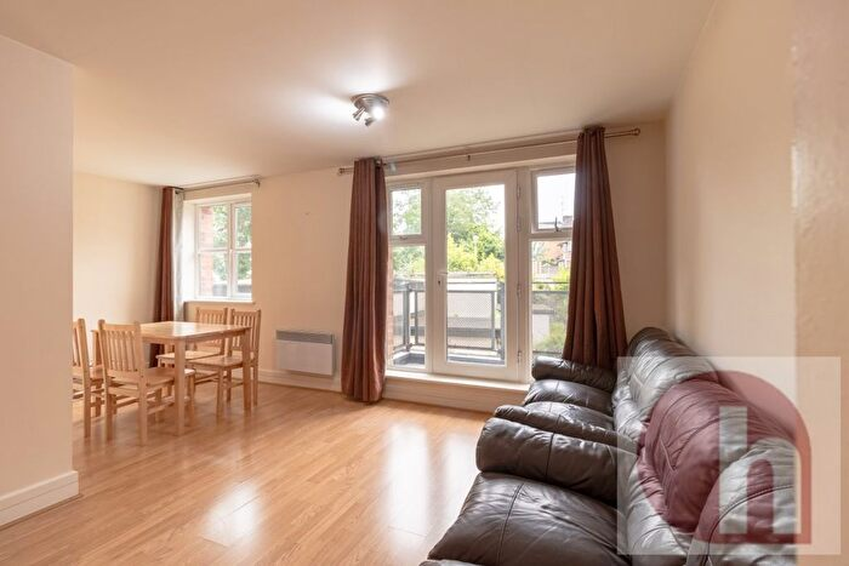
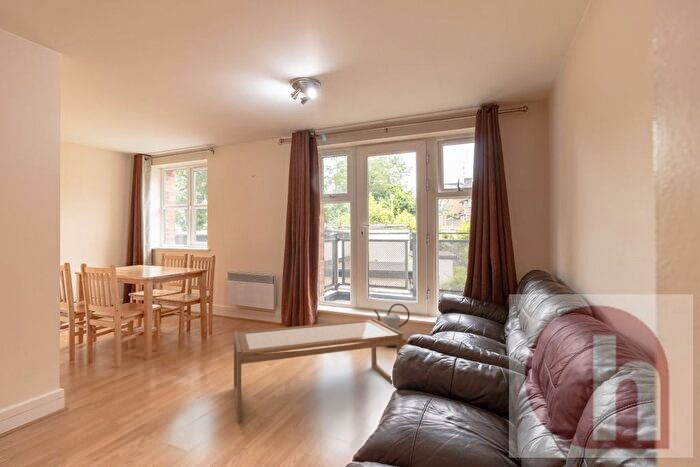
+ coffee table [233,317,404,423]
+ watering can [373,302,411,348]
